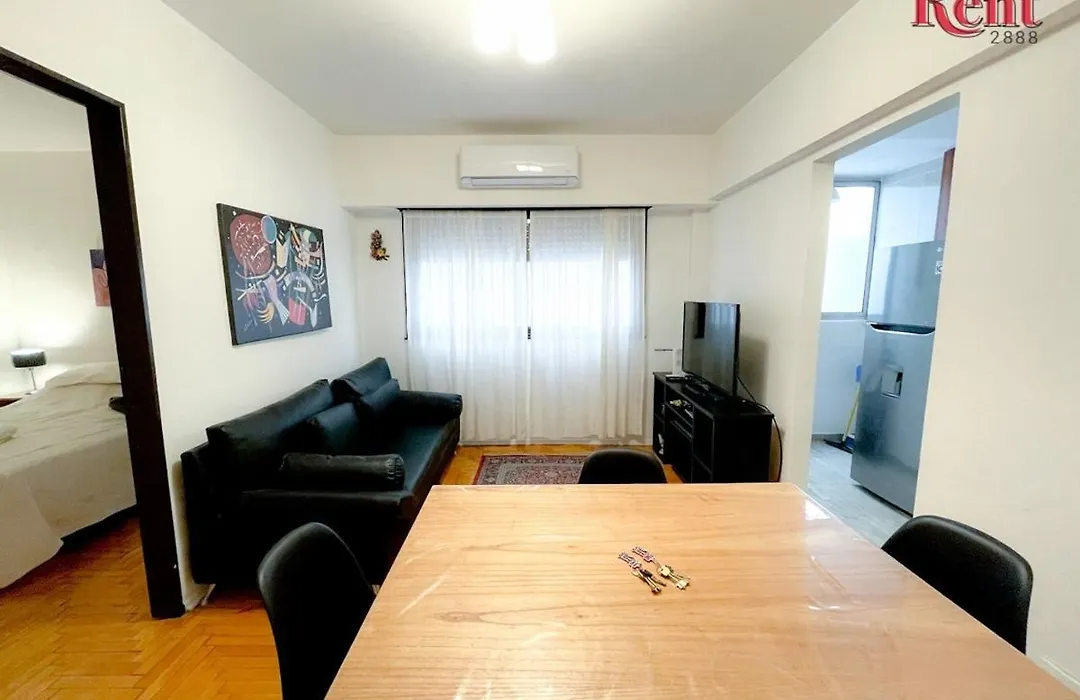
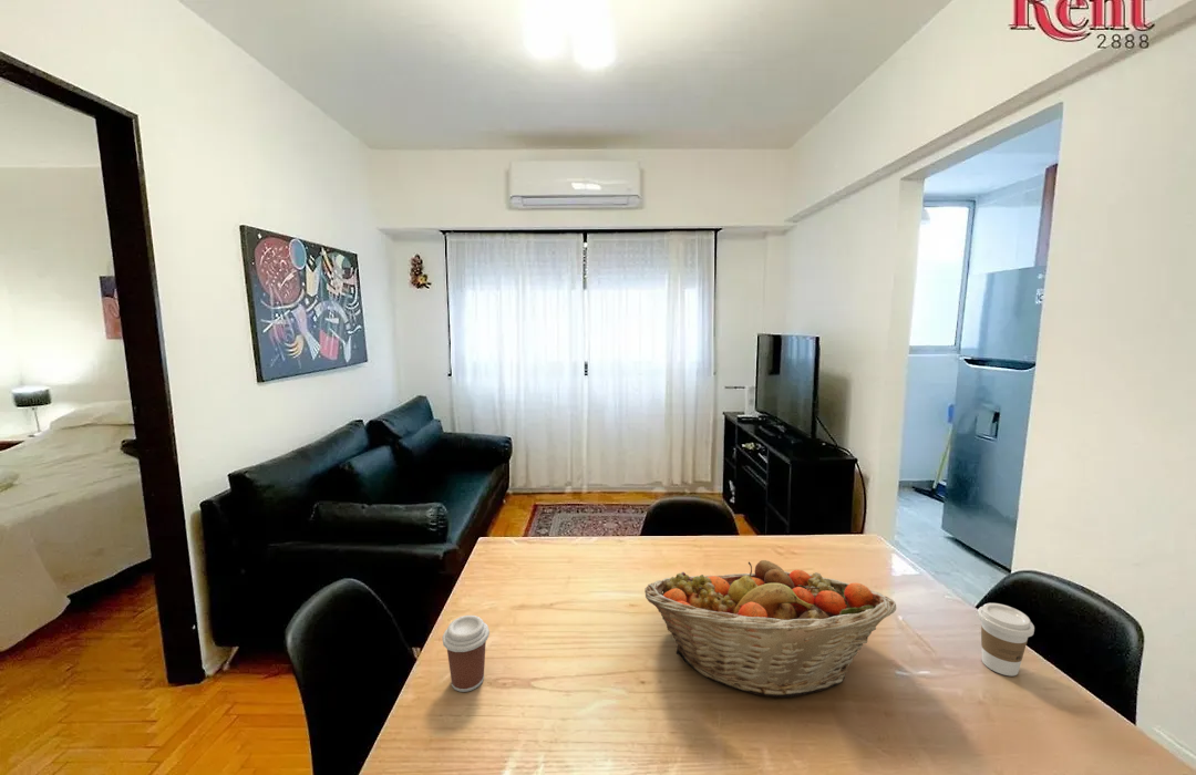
+ coffee cup [977,602,1035,676]
+ fruit basket [643,559,897,699]
+ coffee cup [442,614,491,693]
